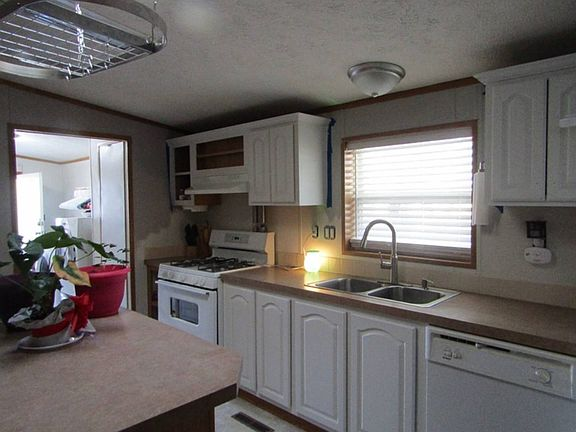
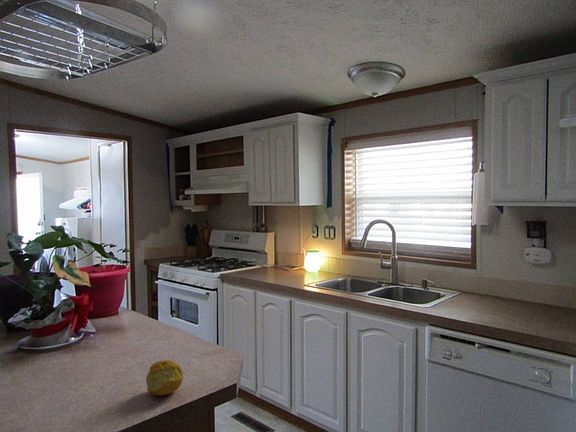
+ fruit [145,359,184,397]
